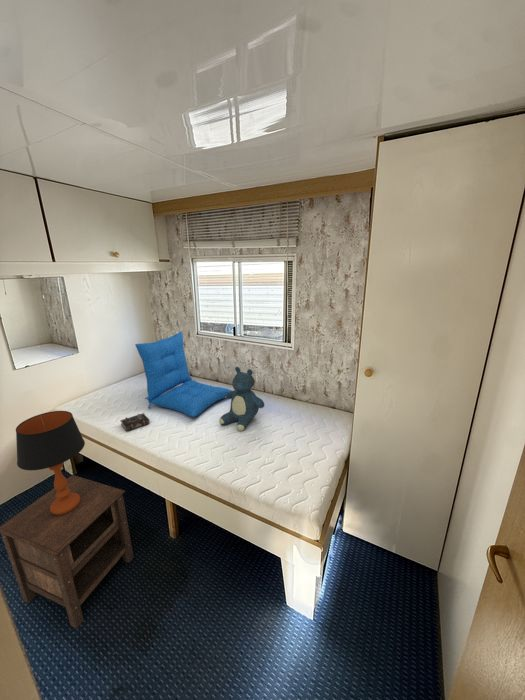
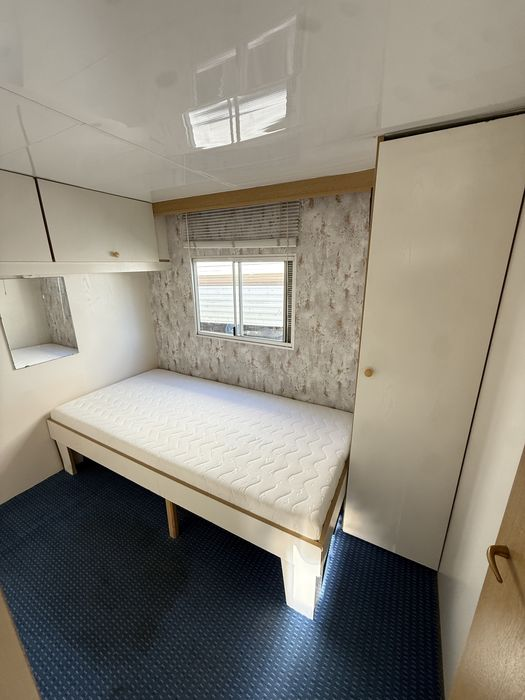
- teddy bear [218,366,265,432]
- table lamp [15,410,86,515]
- book [119,412,151,432]
- nightstand [0,474,135,630]
- seat cushion [134,330,233,418]
